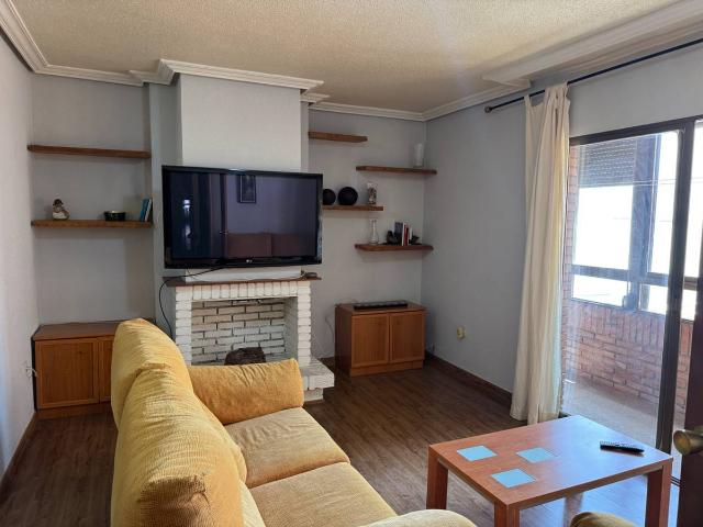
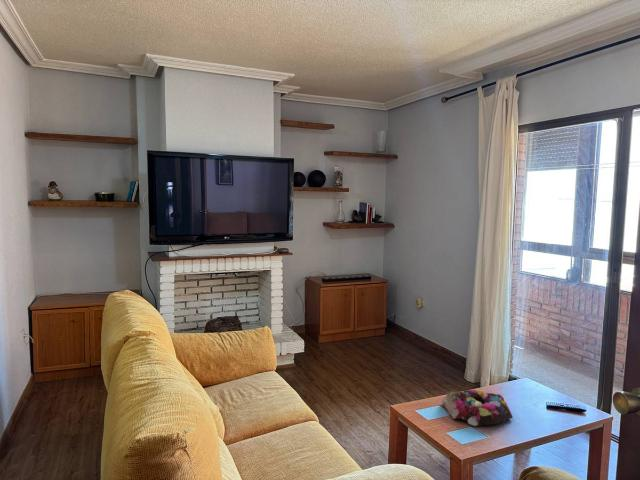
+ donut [442,389,514,427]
